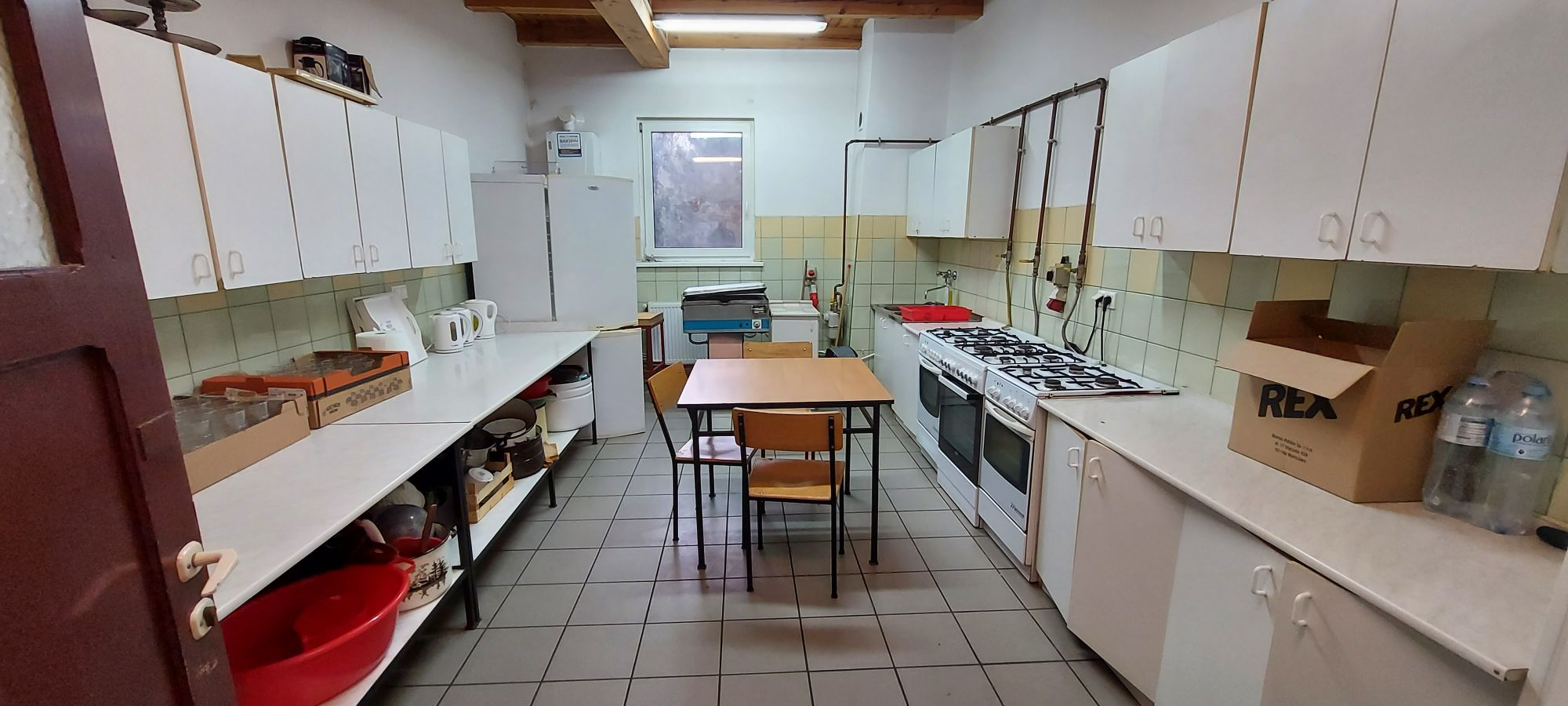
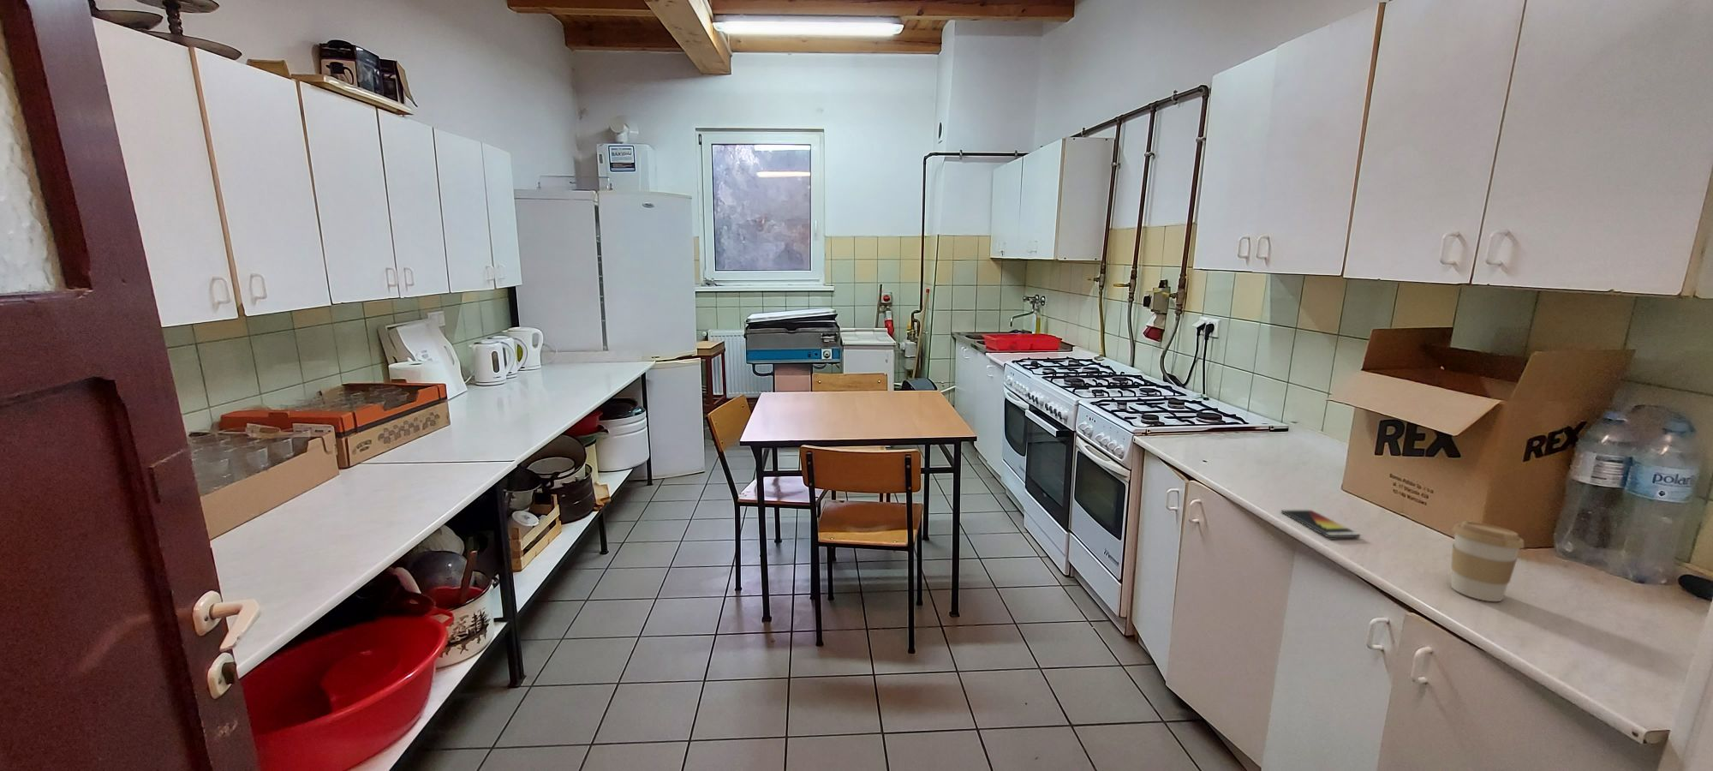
+ smartphone [1280,508,1361,538]
+ coffee cup [1450,520,1525,602]
